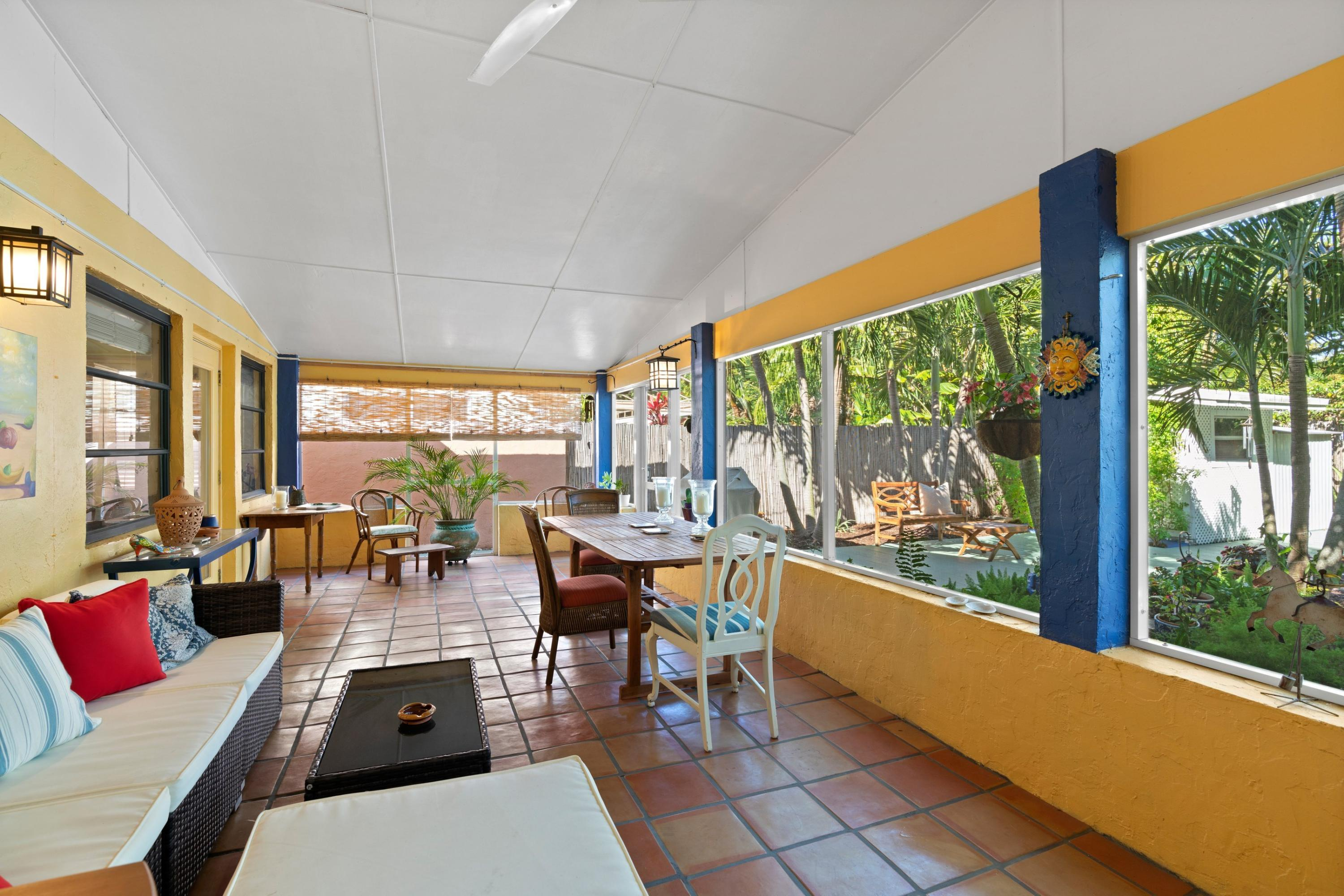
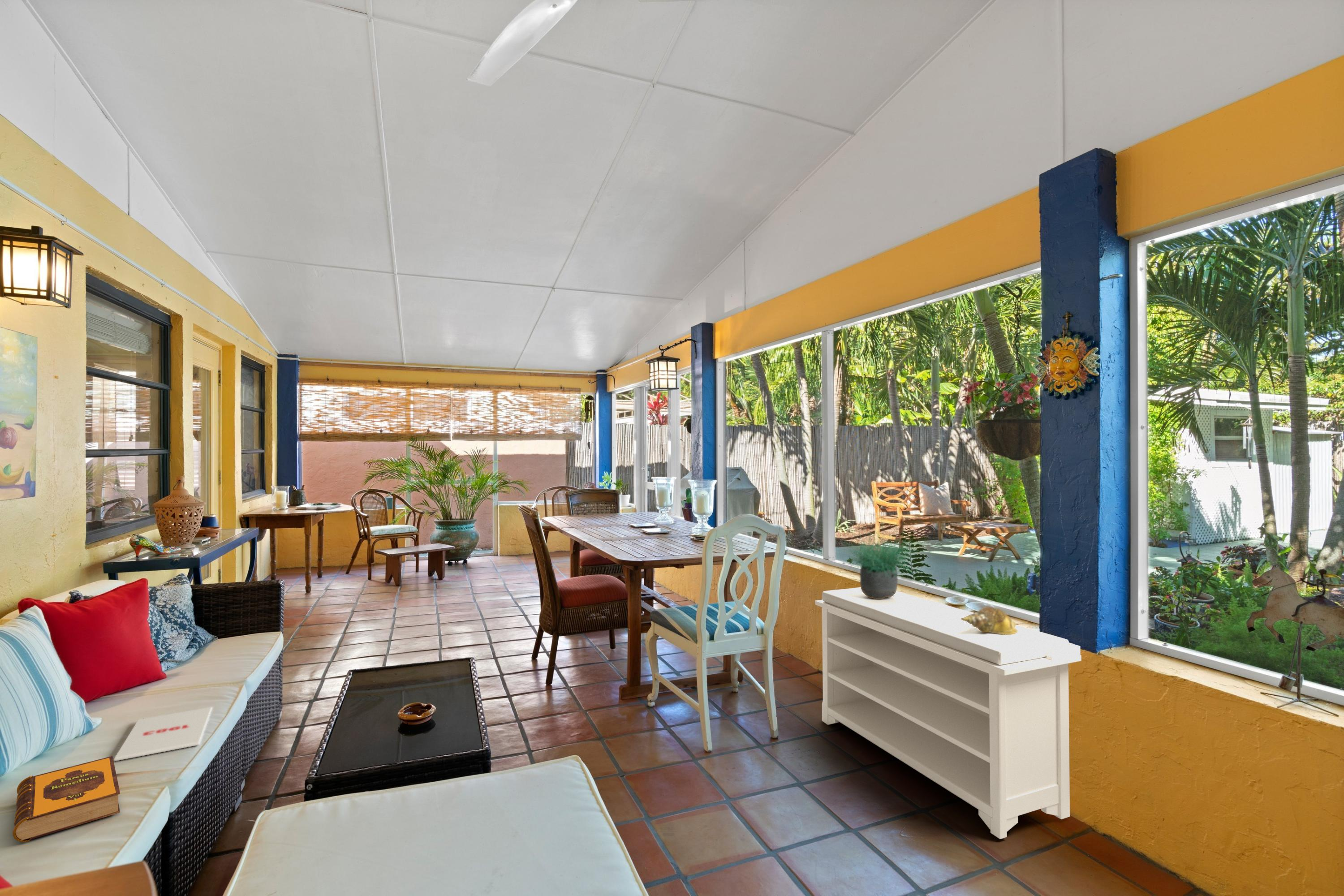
+ hardback book [12,756,121,842]
+ bench [815,587,1082,840]
+ seashell [961,606,1017,635]
+ potted plant [840,517,923,599]
+ magazine [113,706,213,762]
